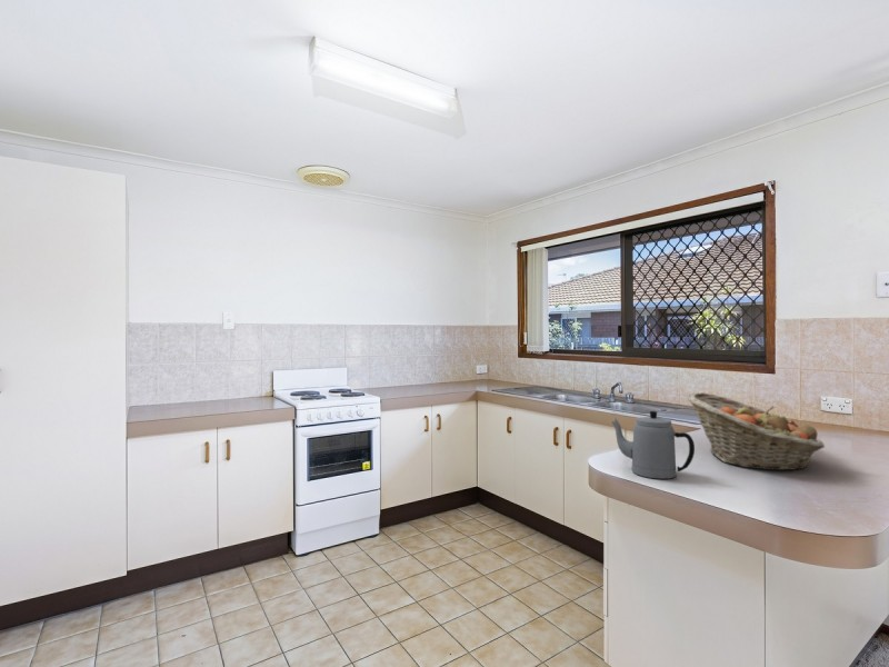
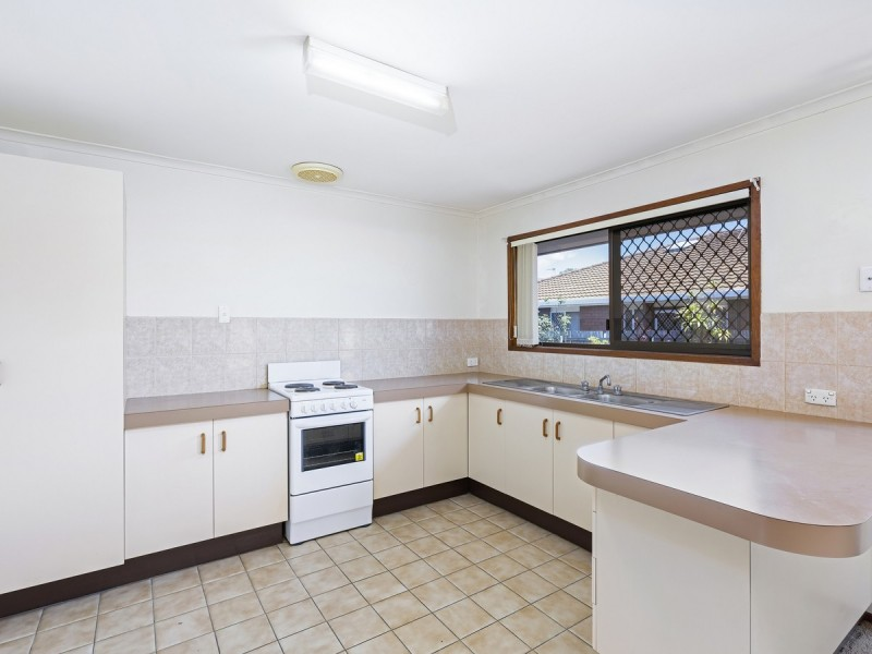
- fruit basket [687,391,826,471]
- teapot [610,410,696,480]
